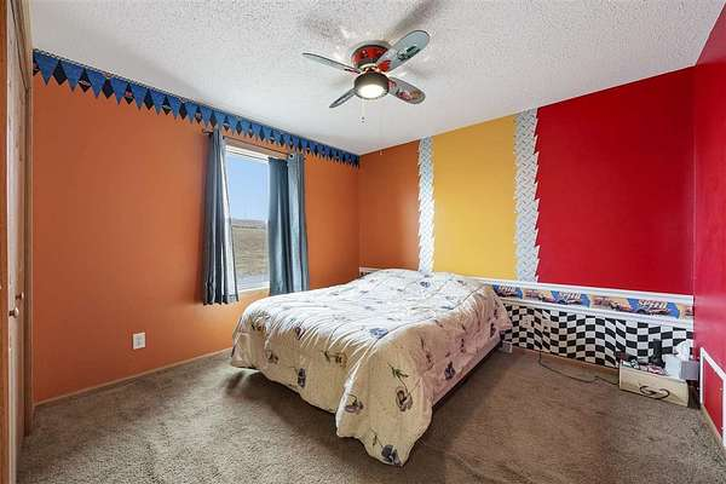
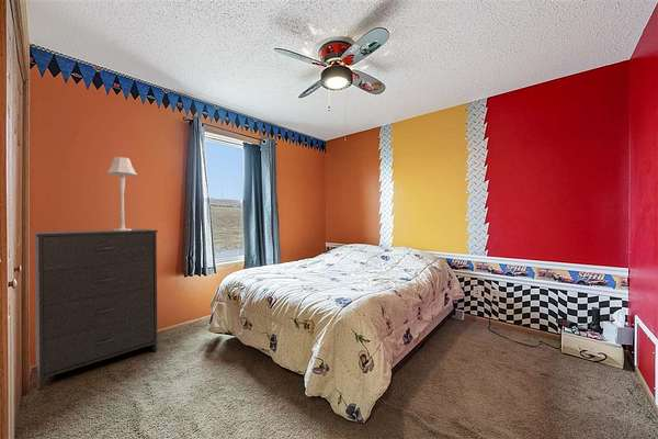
+ dresser [32,228,159,391]
+ table lamp [105,156,138,230]
